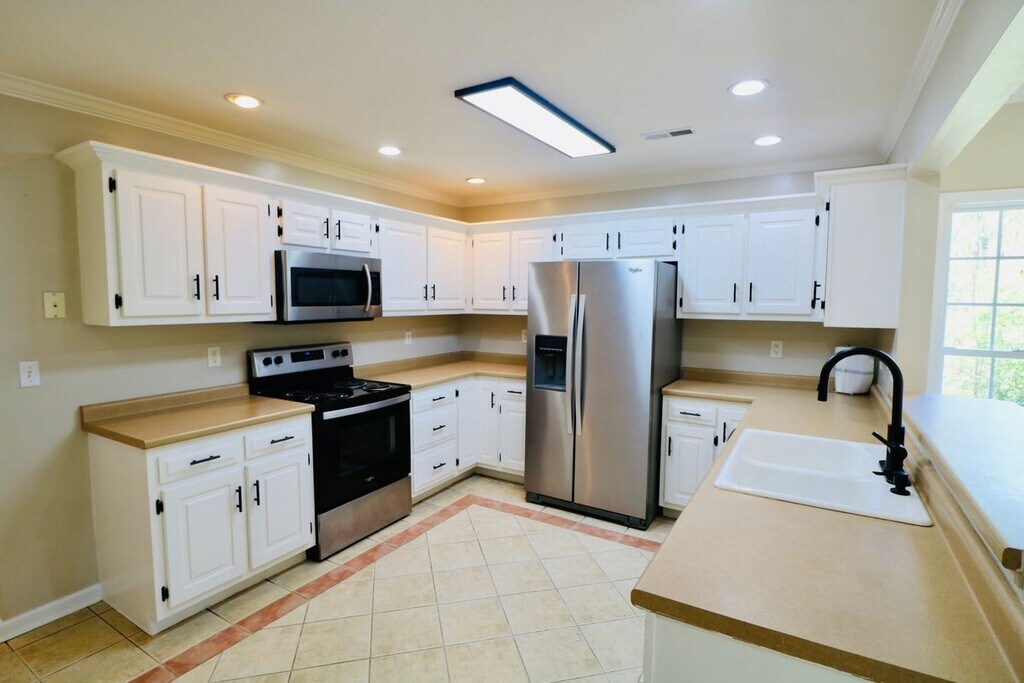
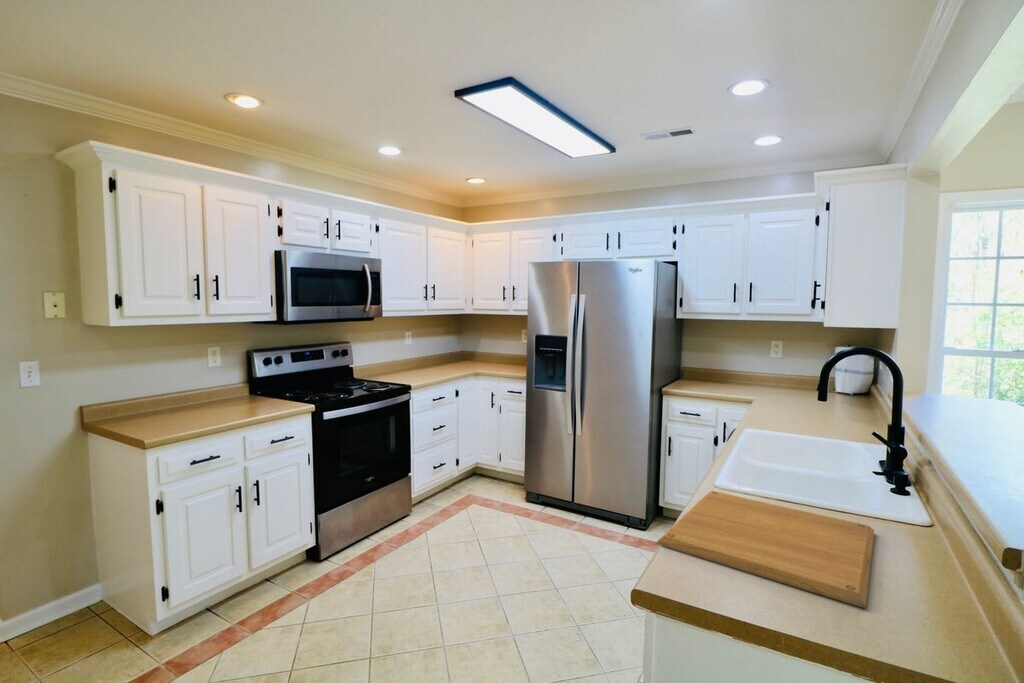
+ chopping board [656,490,875,609]
